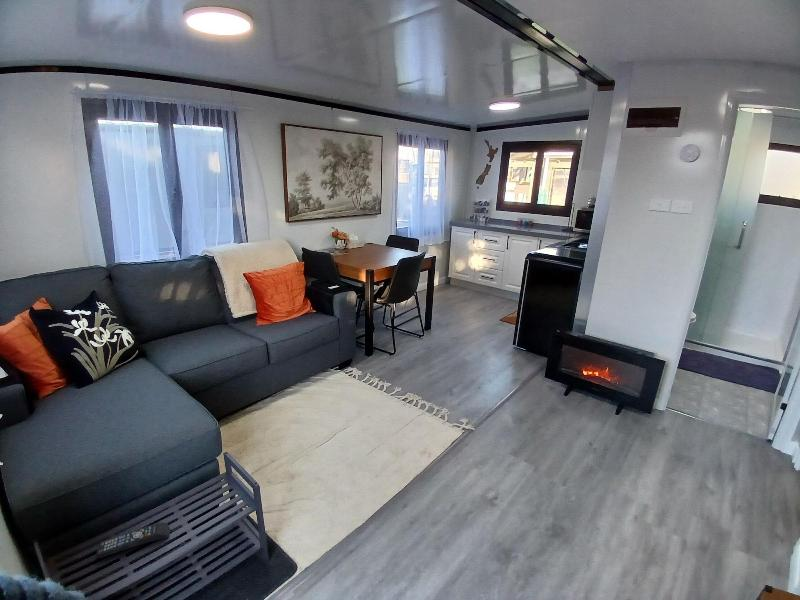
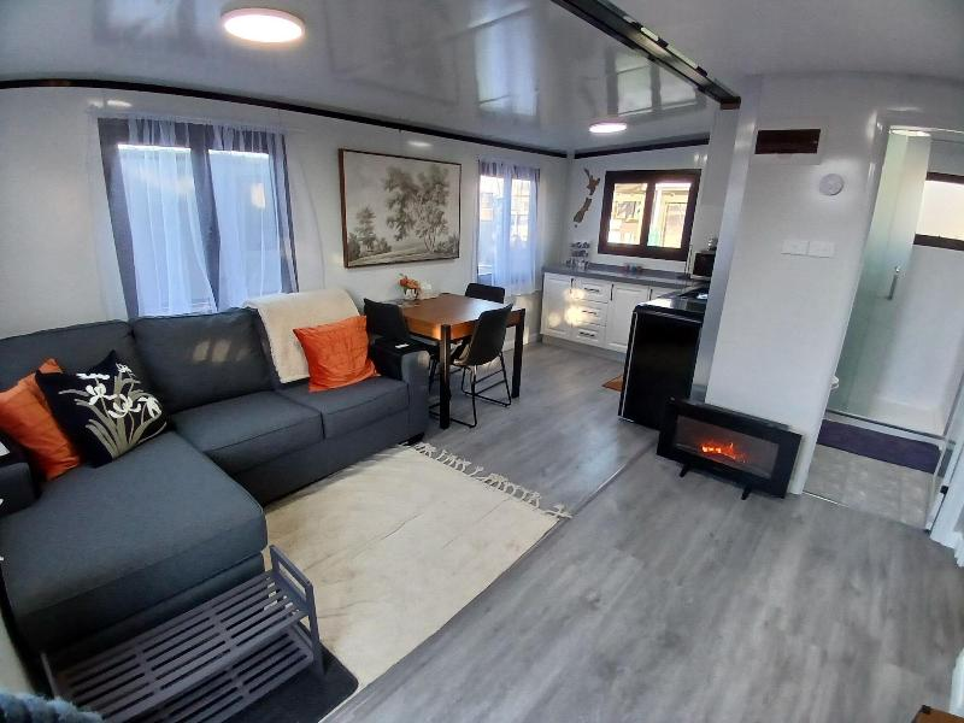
- remote control [96,521,171,559]
